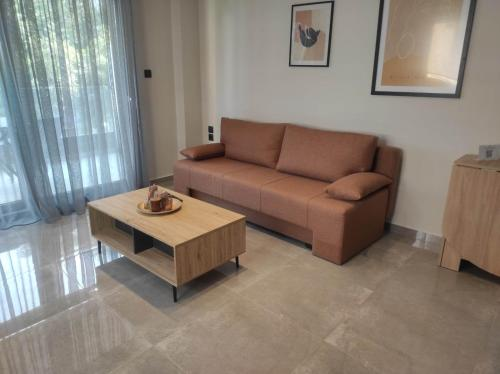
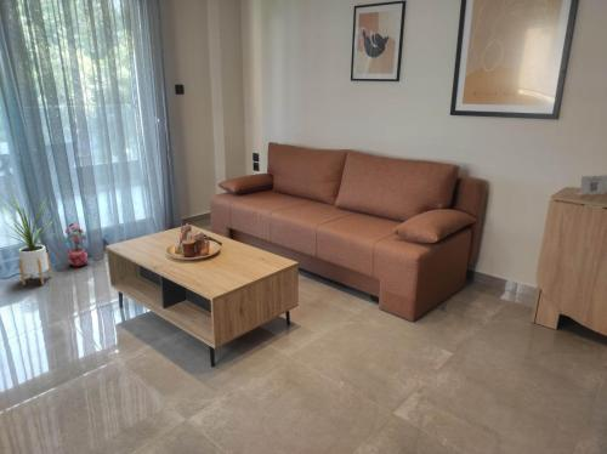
+ potted plant [61,222,89,268]
+ house plant [0,191,58,286]
